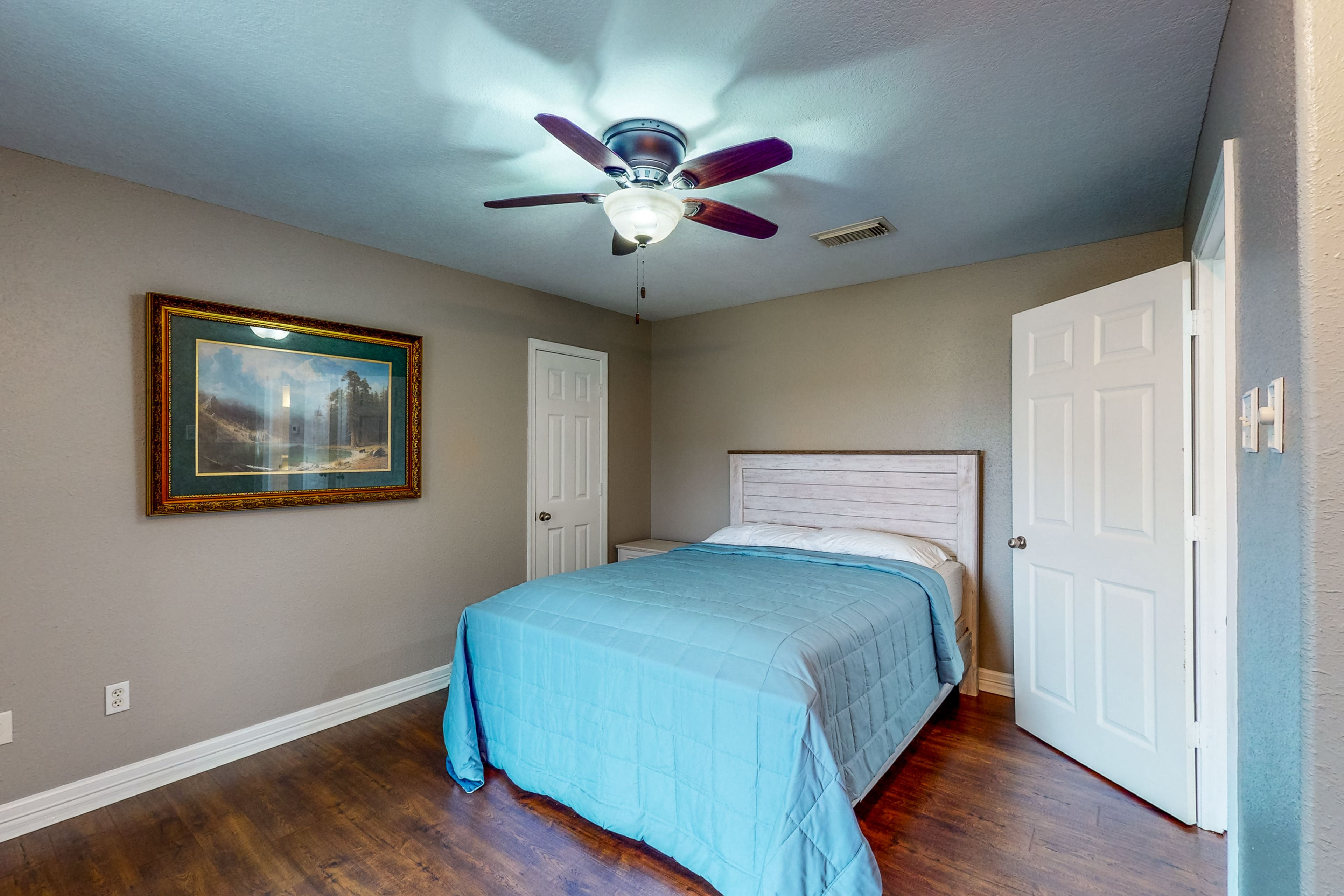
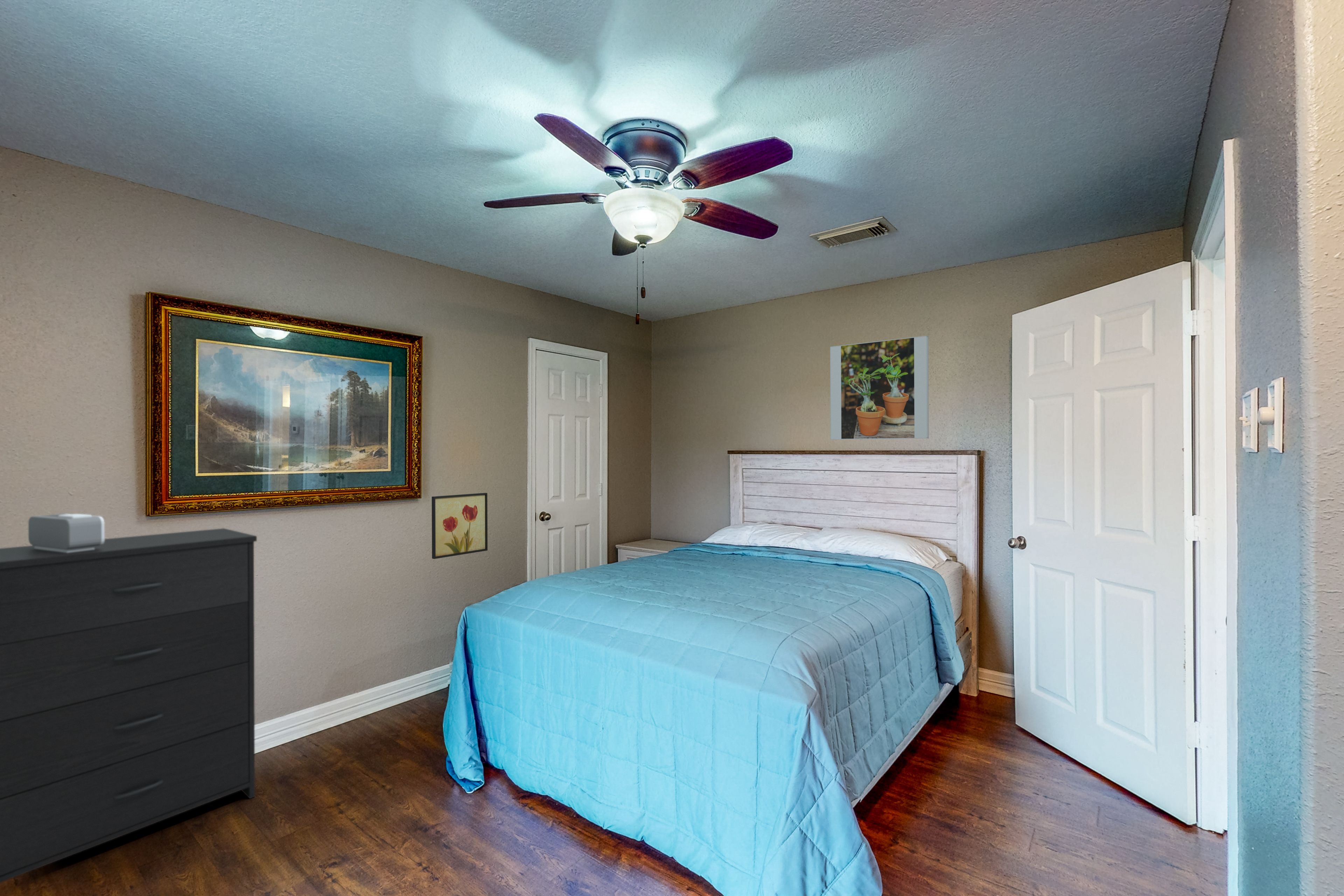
+ wall art [432,492,488,559]
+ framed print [830,335,929,440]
+ alarm clock [28,513,105,553]
+ dresser [0,528,257,883]
